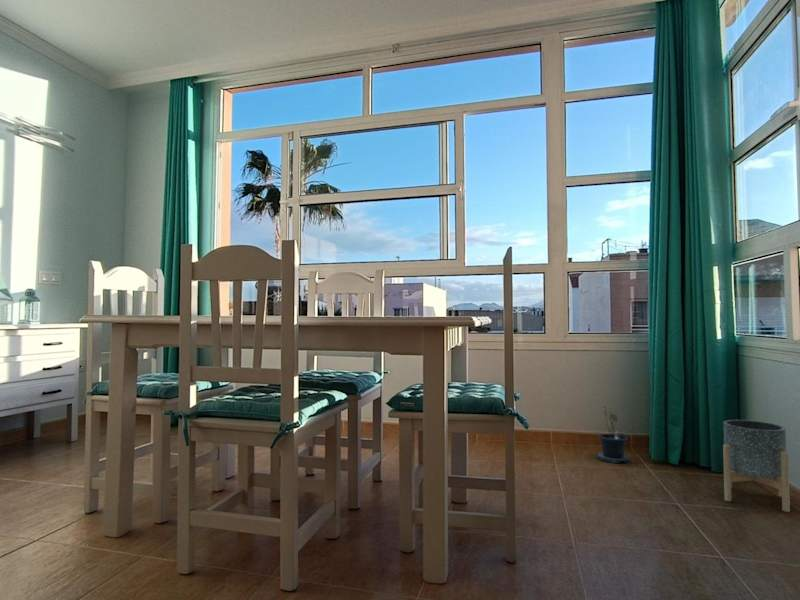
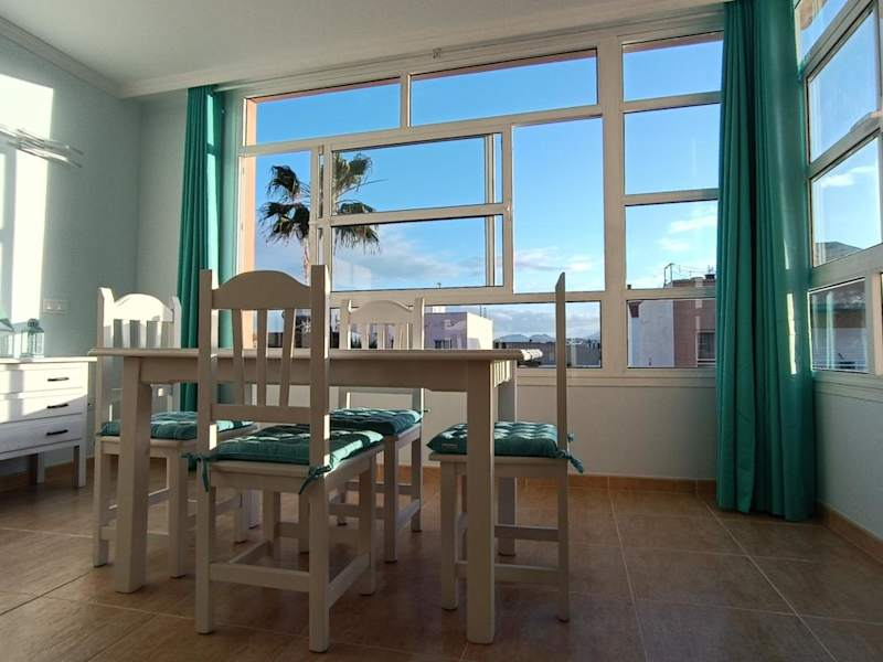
- potted plant [596,404,631,464]
- planter [722,419,791,513]
